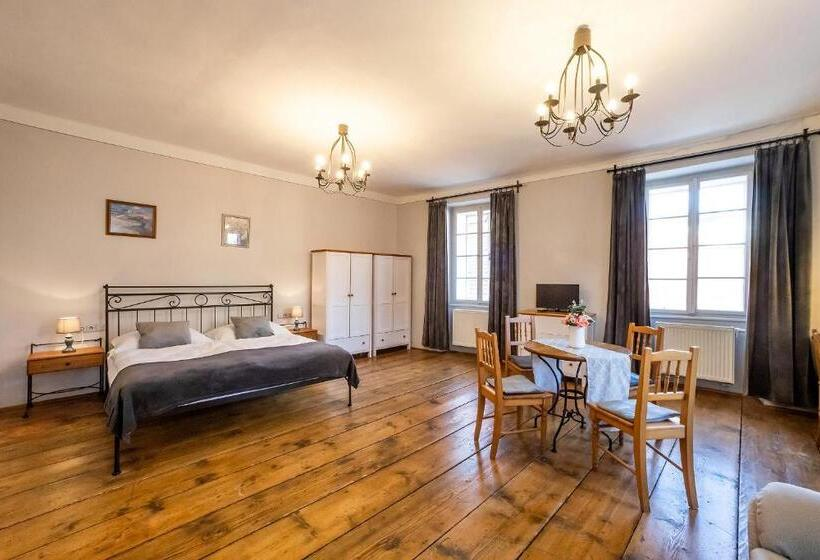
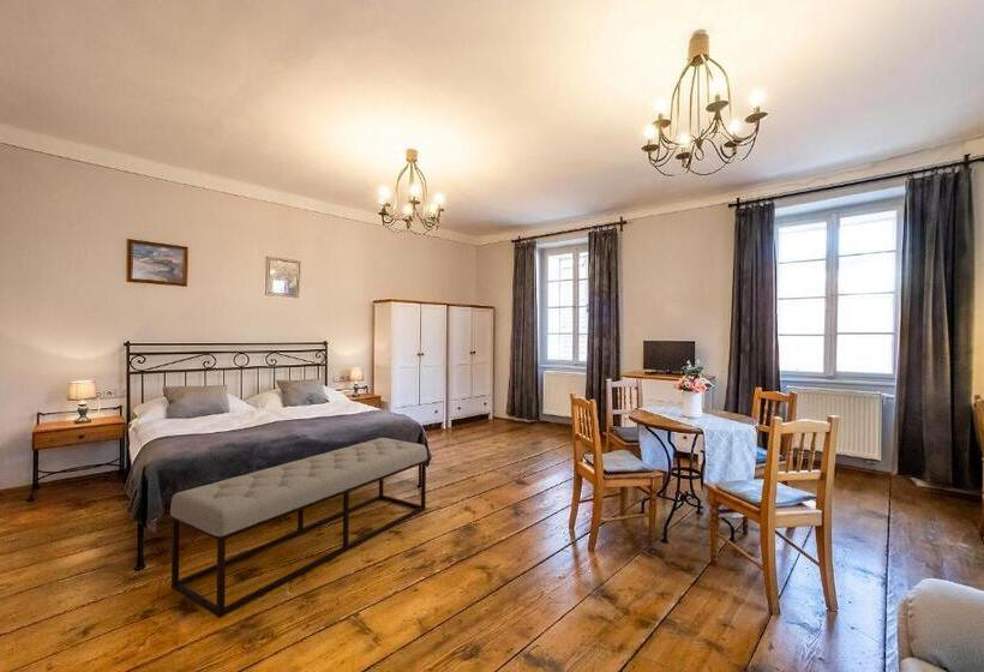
+ bench [169,437,428,619]
